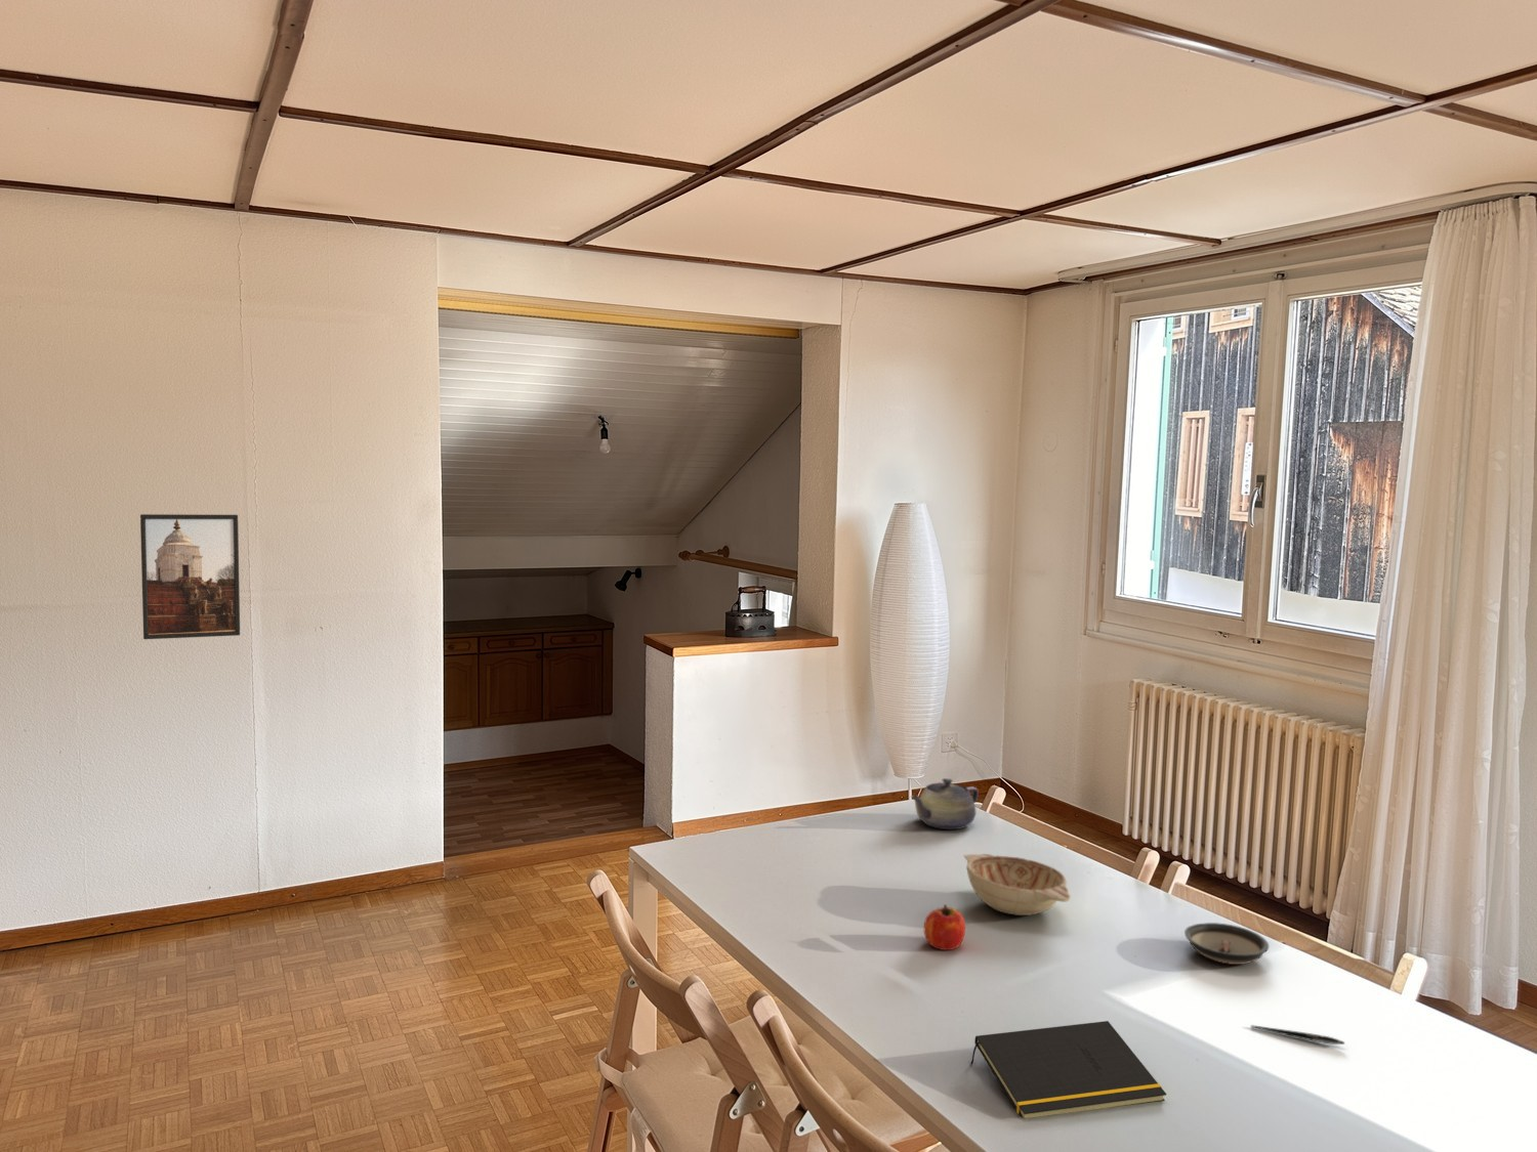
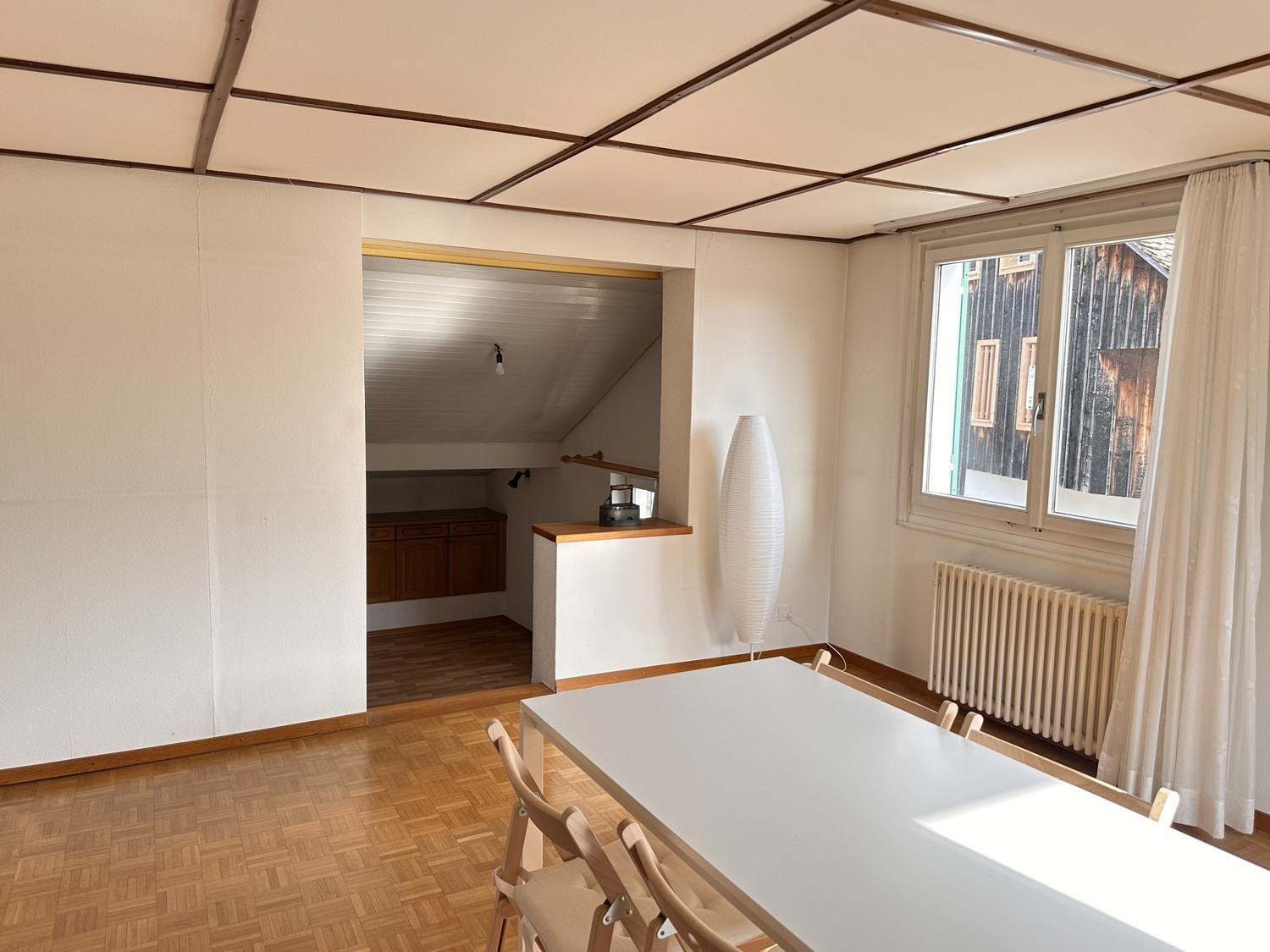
- pen [1250,1024,1346,1046]
- fruit [923,904,966,951]
- teapot [909,777,979,830]
- decorative bowl [963,853,1072,916]
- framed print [139,513,241,640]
- saucer [1184,922,1270,966]
- notepad [971,1020,1167,1119]
